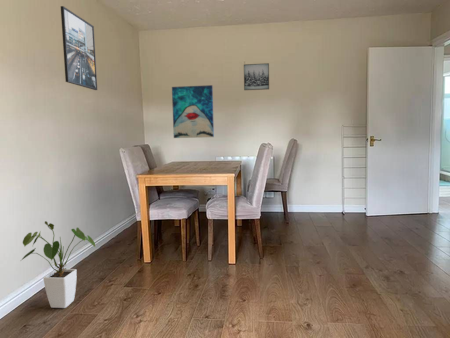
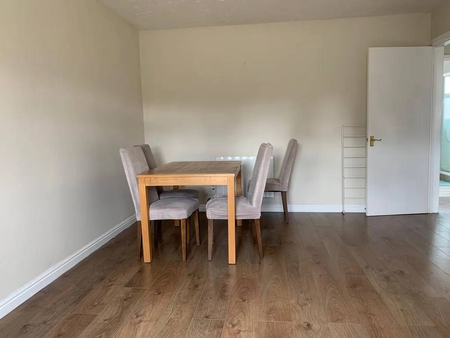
- house plant [21,220,97,309]
- wall art [171,84,215,139]
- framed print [60,5,98,91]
- wall art [243,62,270,91]
